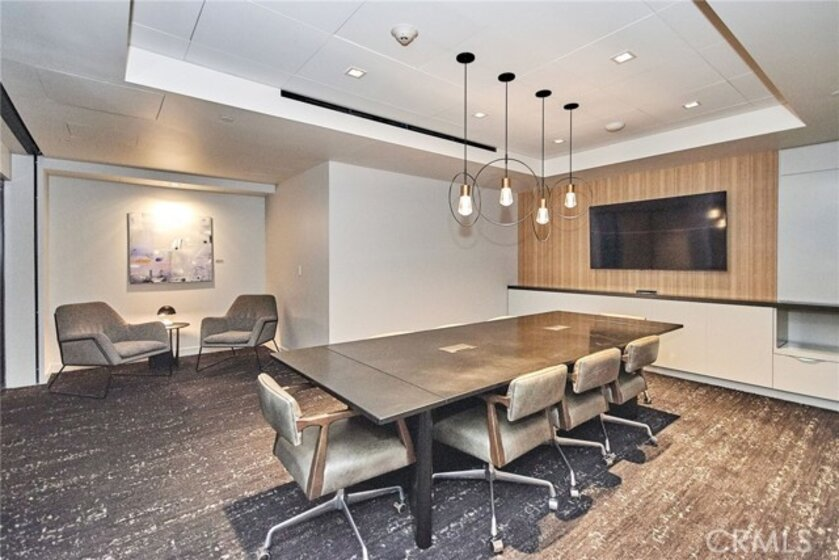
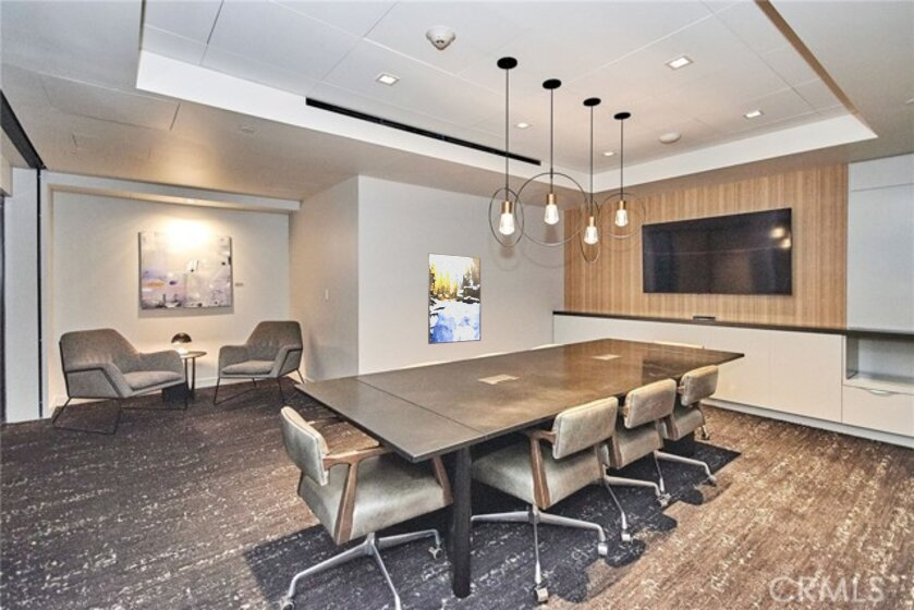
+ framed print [427,252,482,345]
